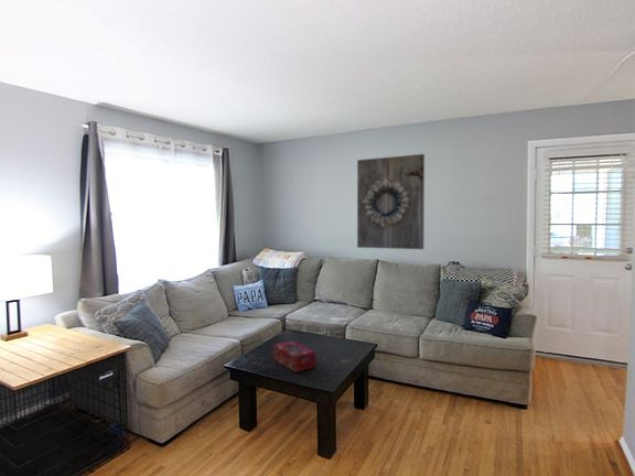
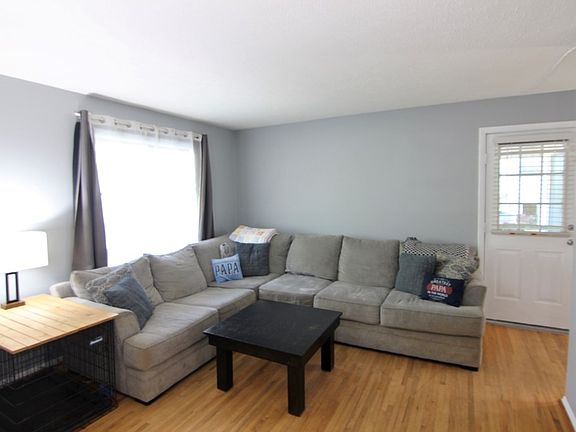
- tissue box [272,339,316,374]
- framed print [356,153,426,250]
